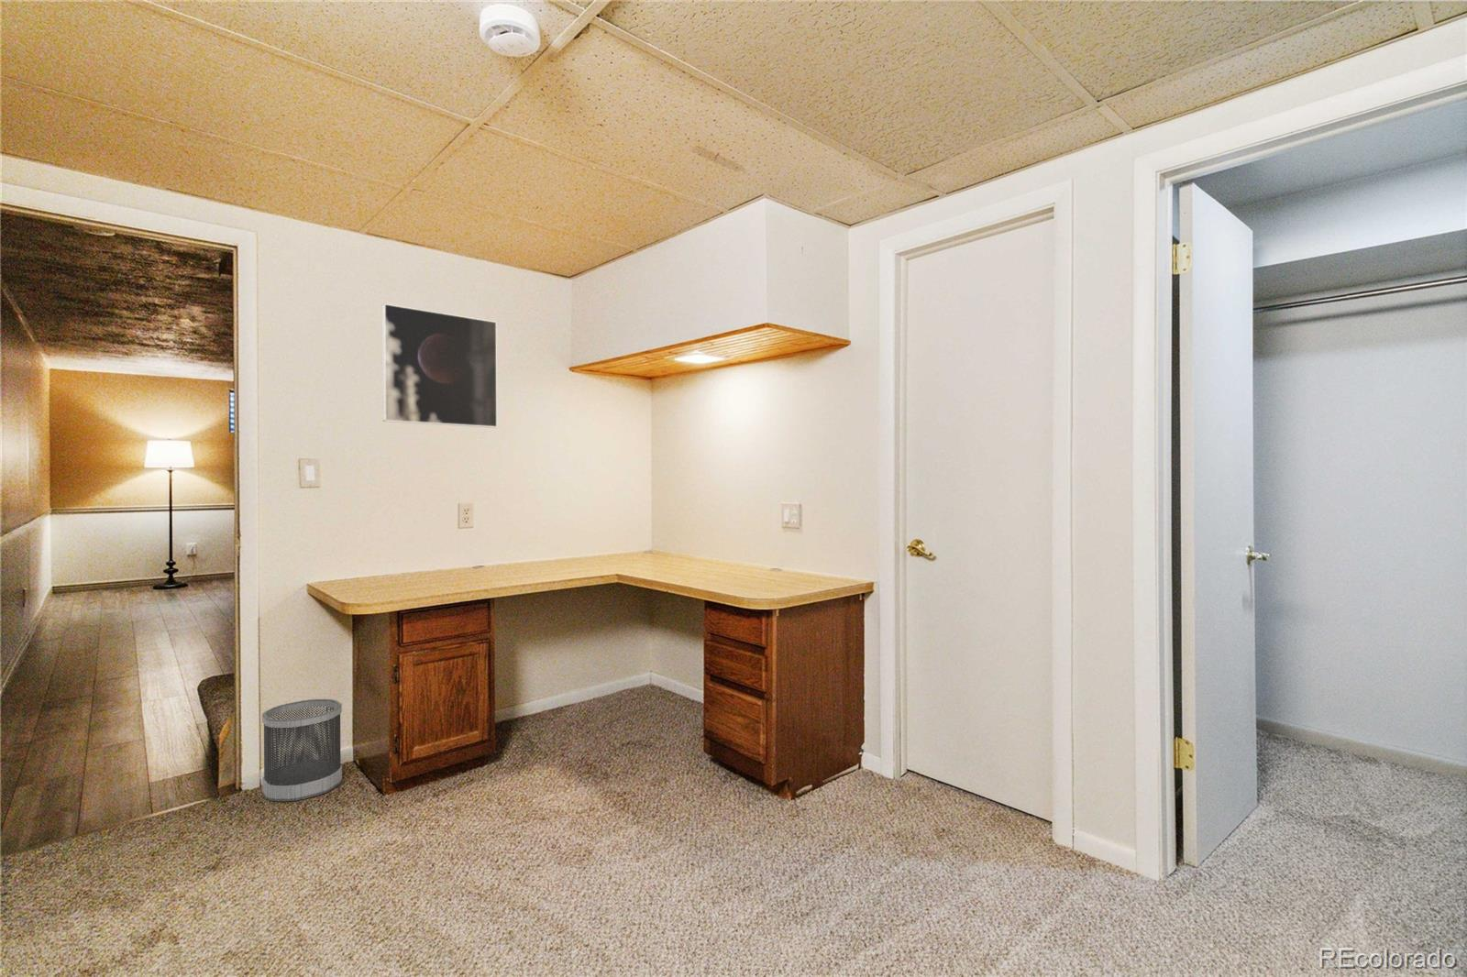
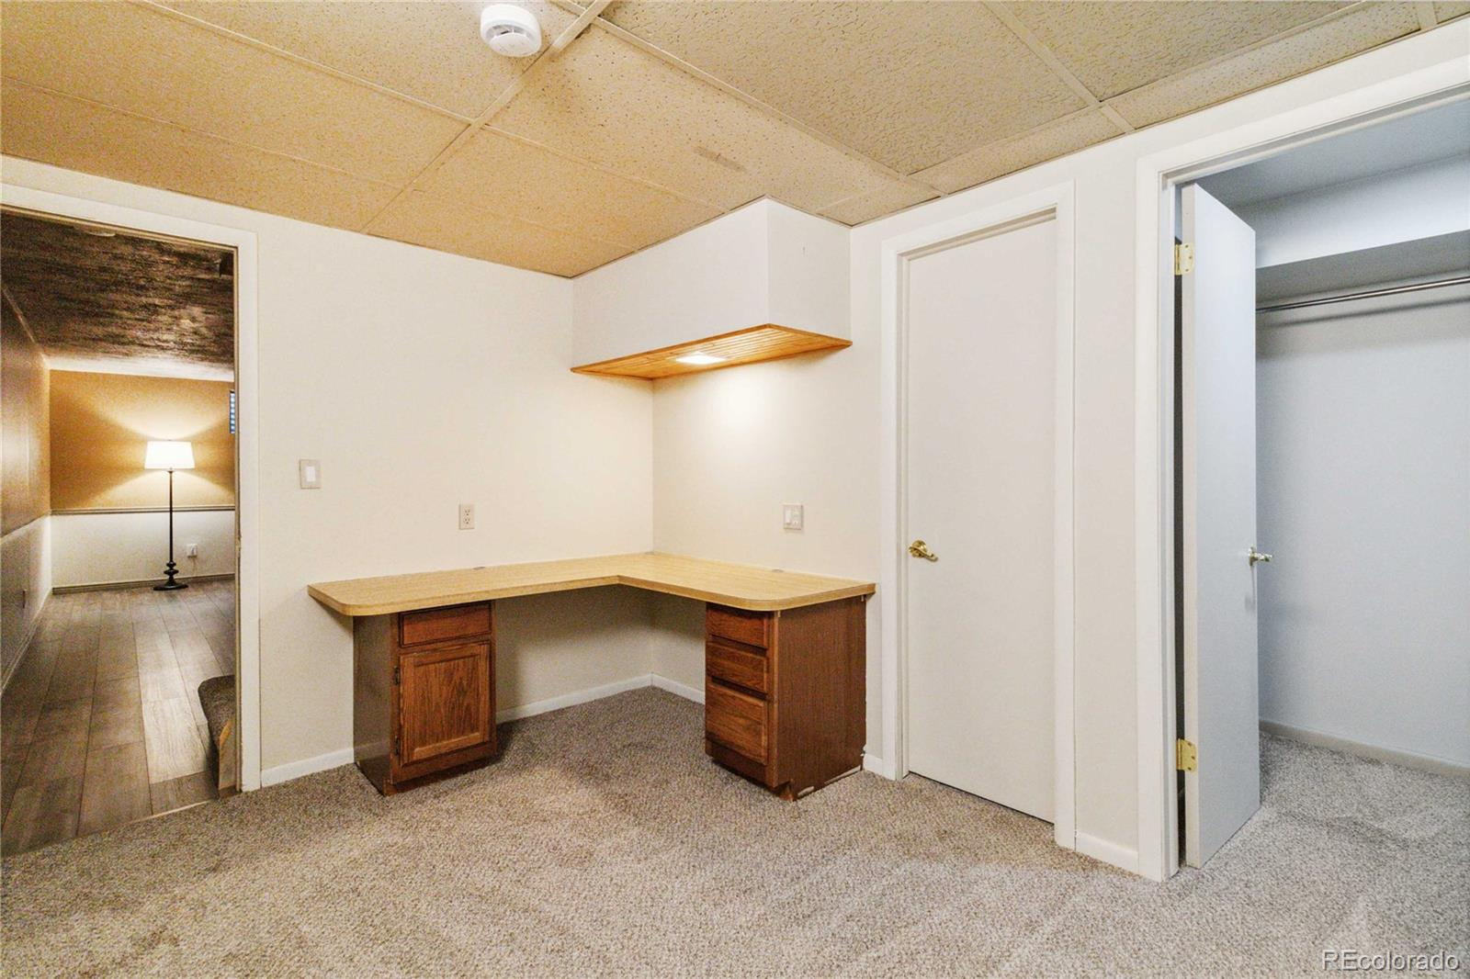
- wastebasket [262,698,342,803]
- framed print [382,302,497,429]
